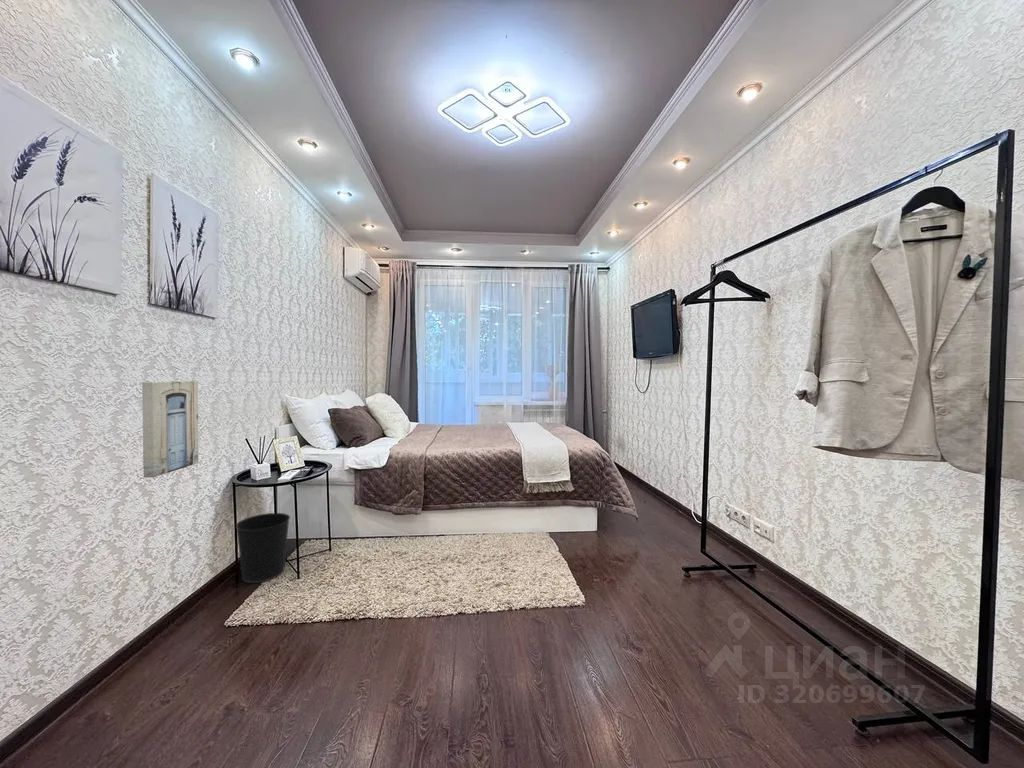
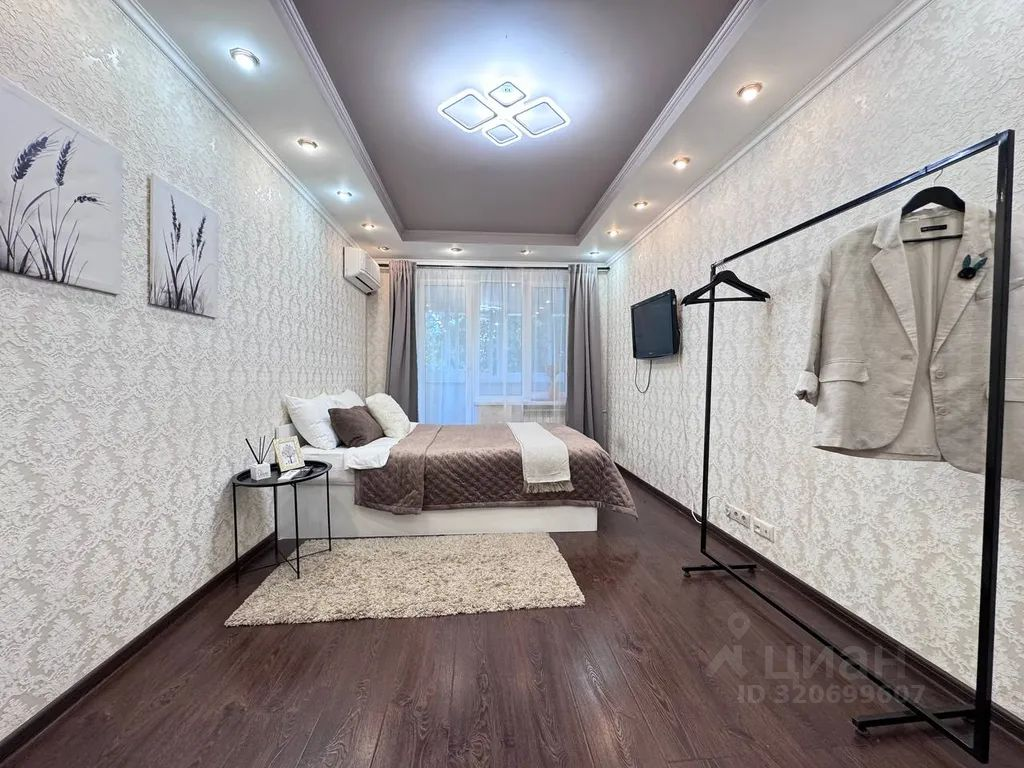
- wall art [141,380,199,479]
- wastebasket [235,512,291,584]
